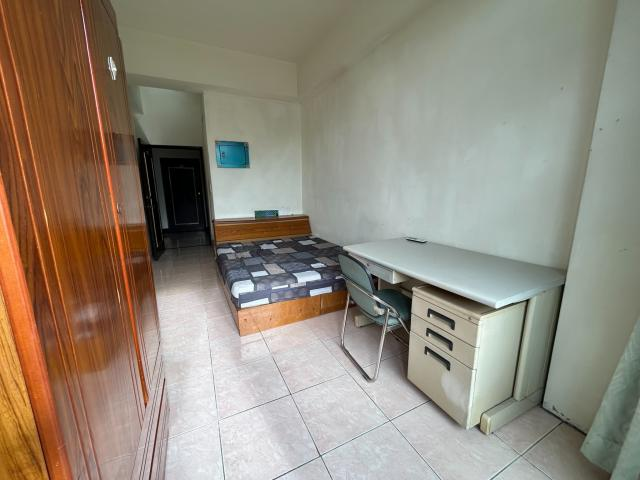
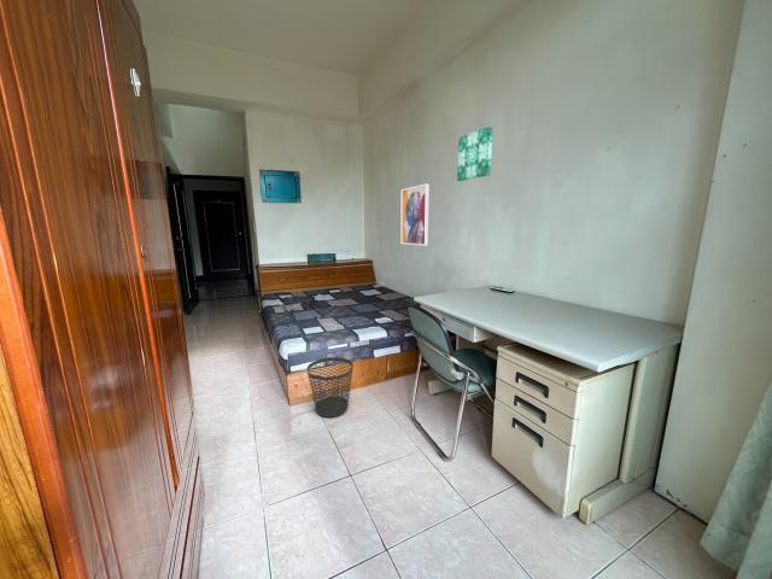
+ wall art [456,125,493,182]
+ wall art [399,183,429,246]
+ wastebasket [305,356,355,419]
